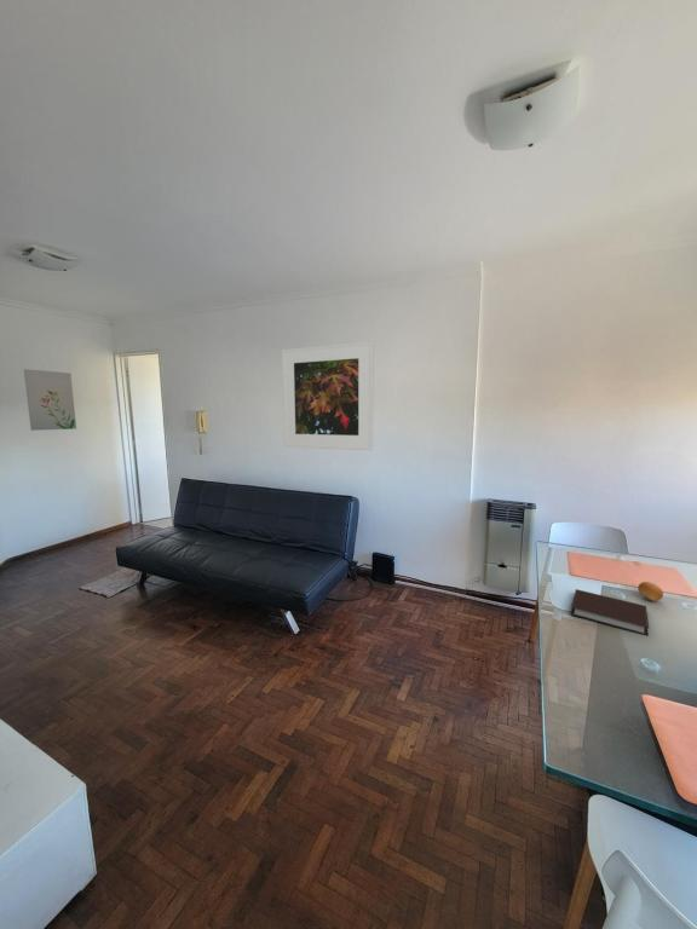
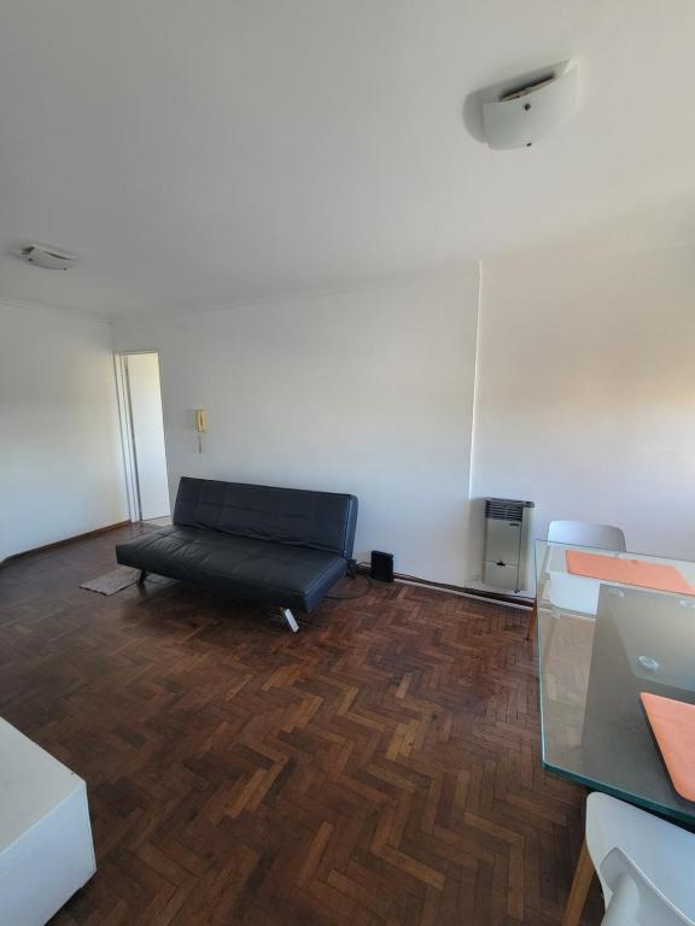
- wall art [23,368,77,432]
- notebook [570,588,650,636]
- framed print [281,340,375,452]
- fruit [636,581,664,602]
